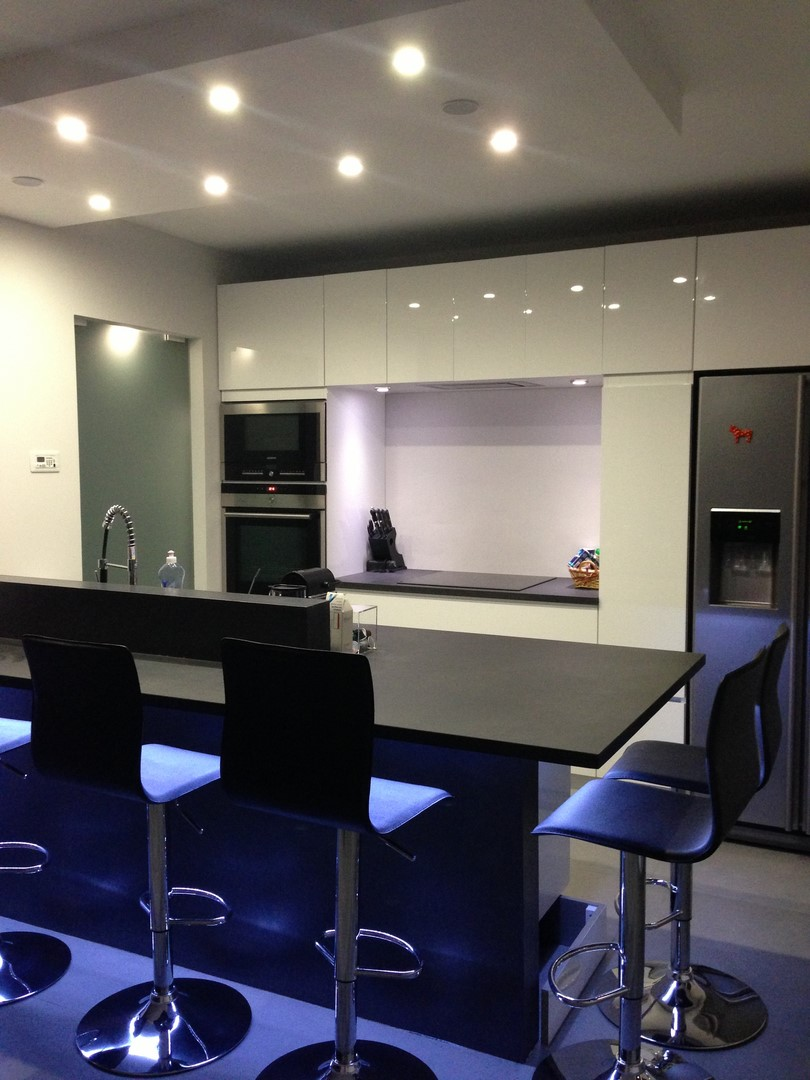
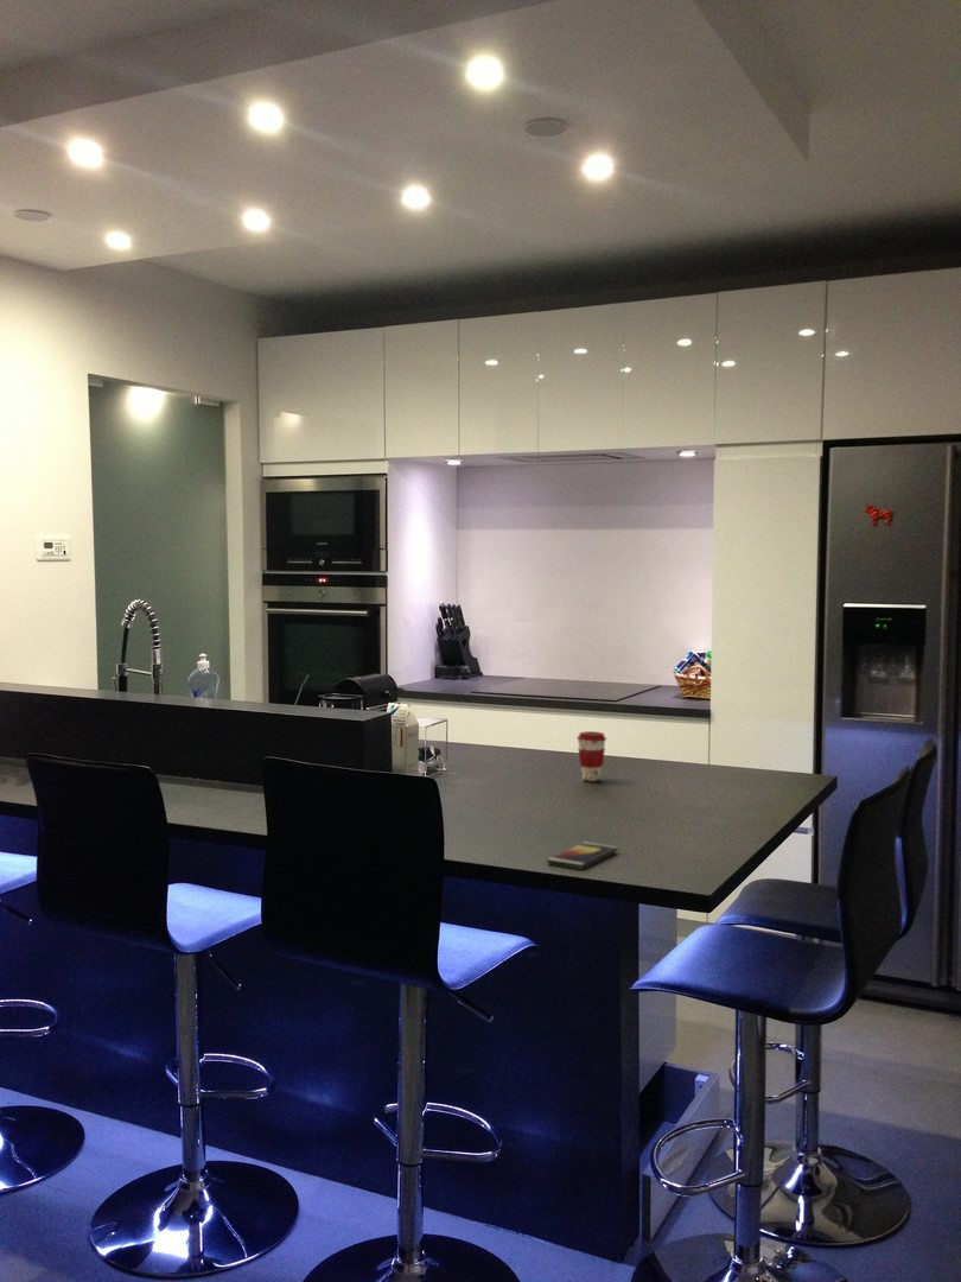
+ smartphone [546,840,619,870]
+ coffee cup [575,730,607,782]
